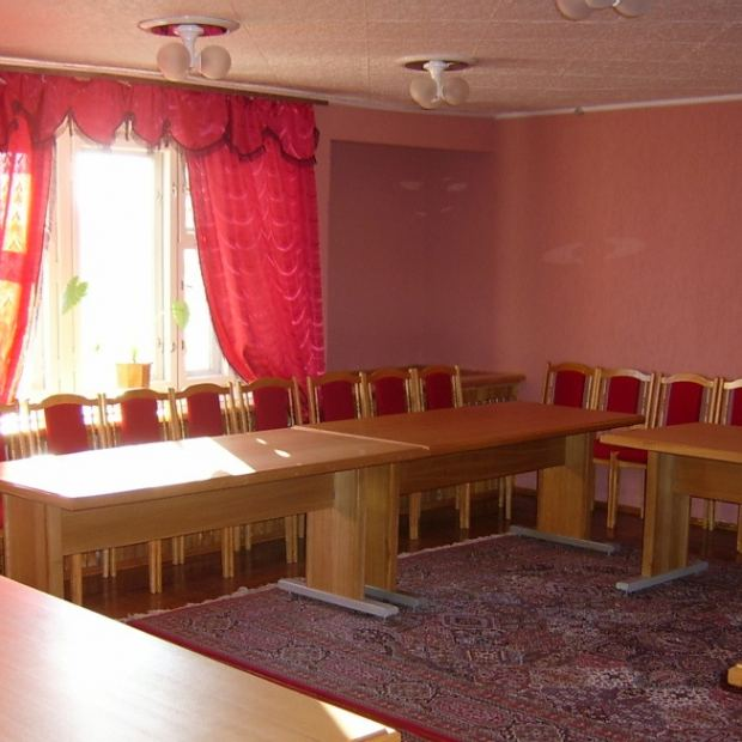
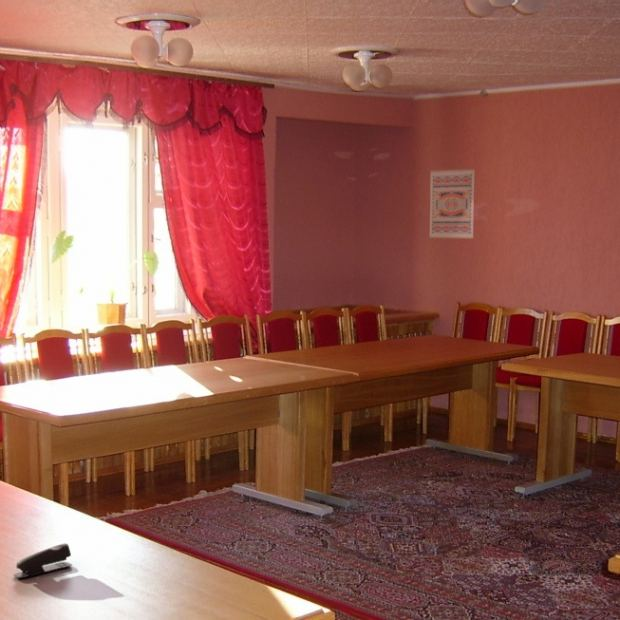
+ wall art [428,167,476,240]
+ stapler [13,542,73,579]
